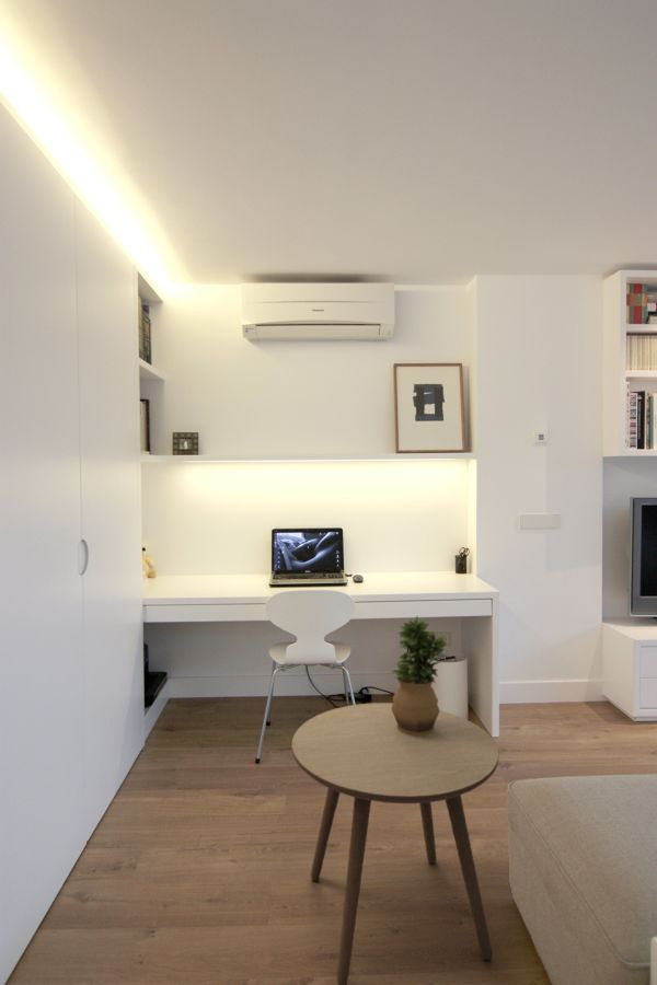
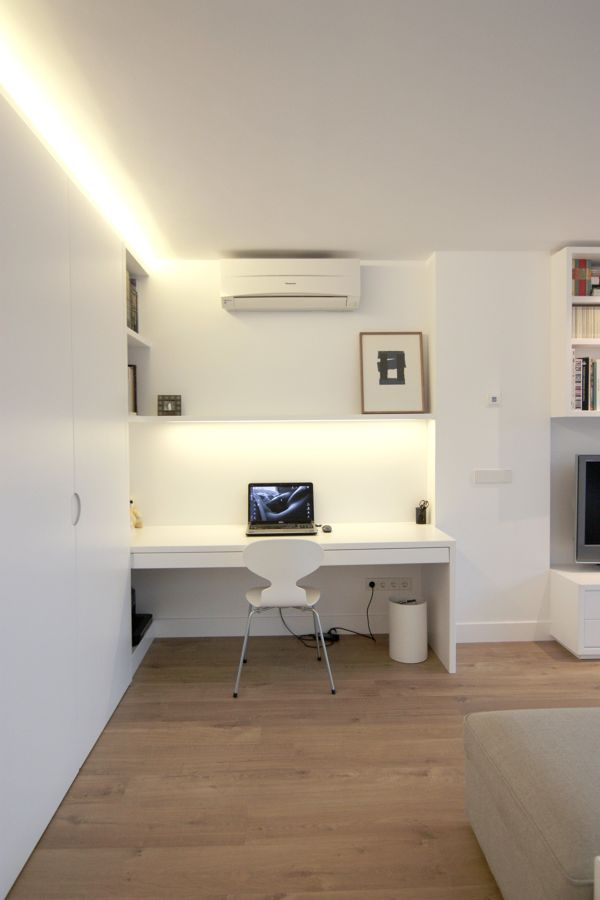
- side table [290,702,500,985]
- potted plant [392,615,448,735]
